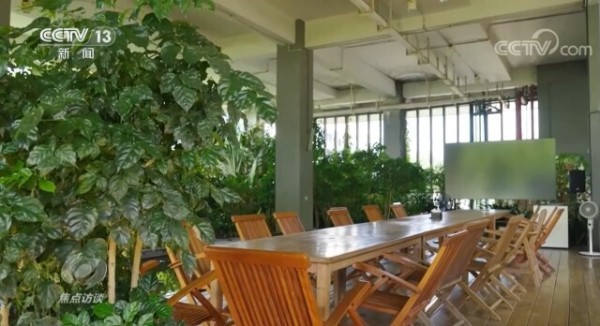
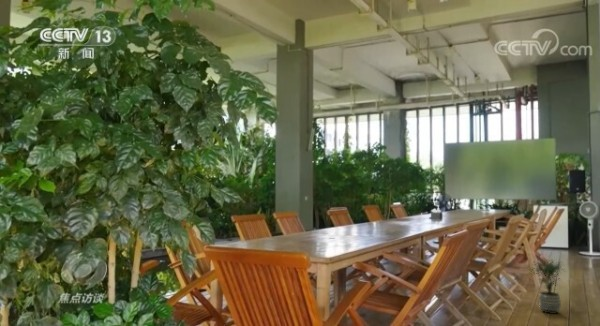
+ potted plant [526,258,568,315]
